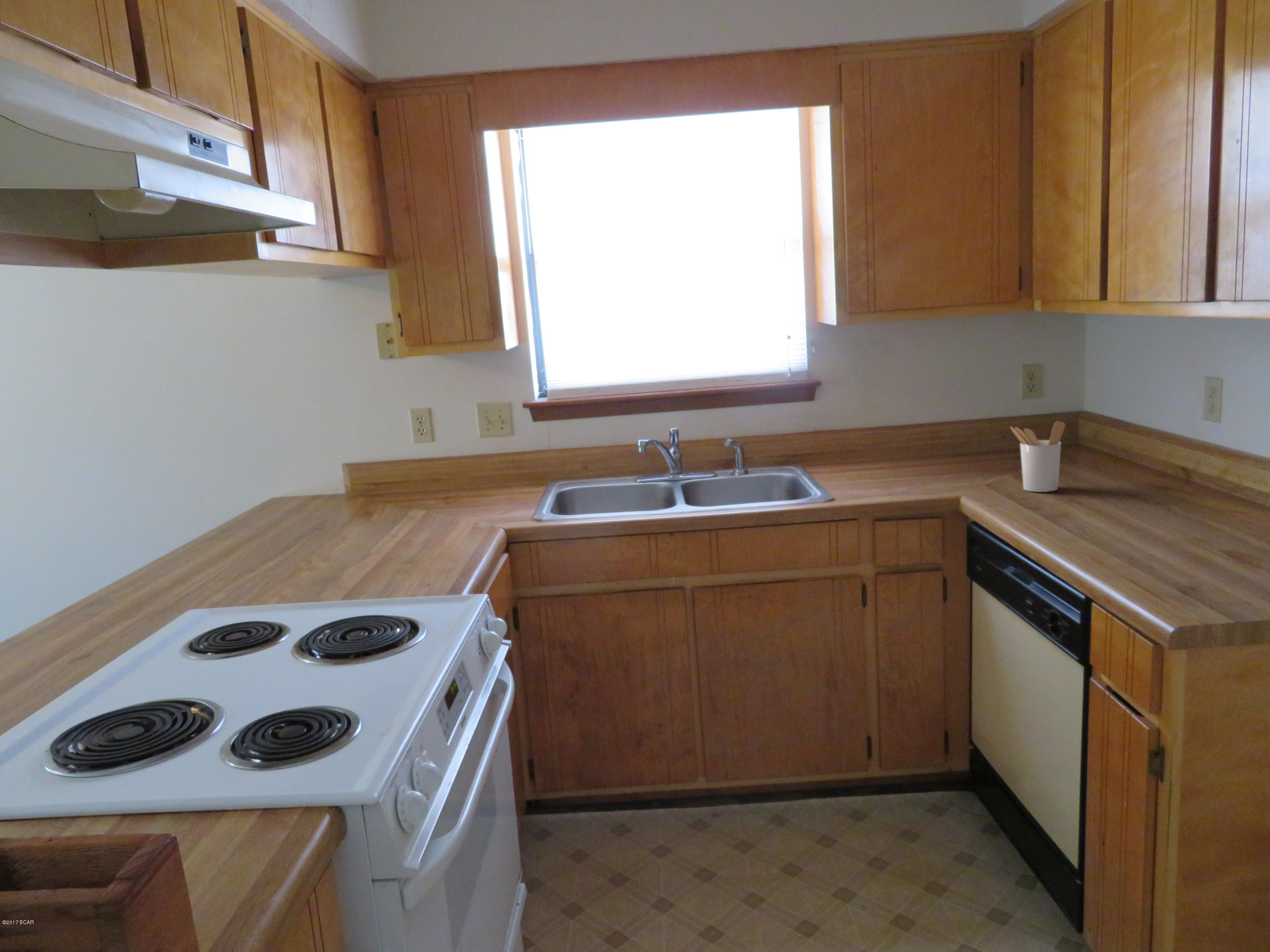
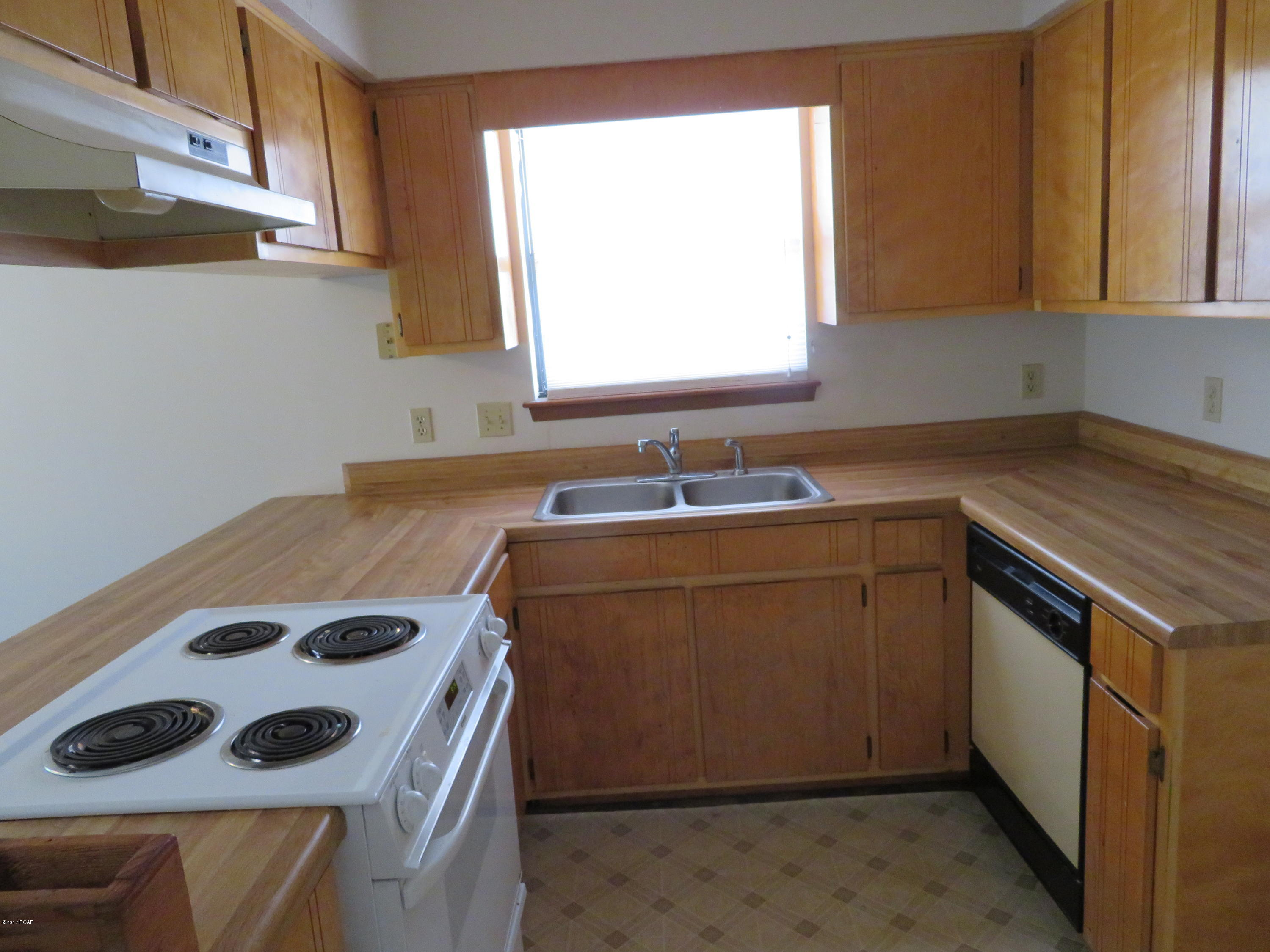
- utensil holder [1010,421,1066,493]
